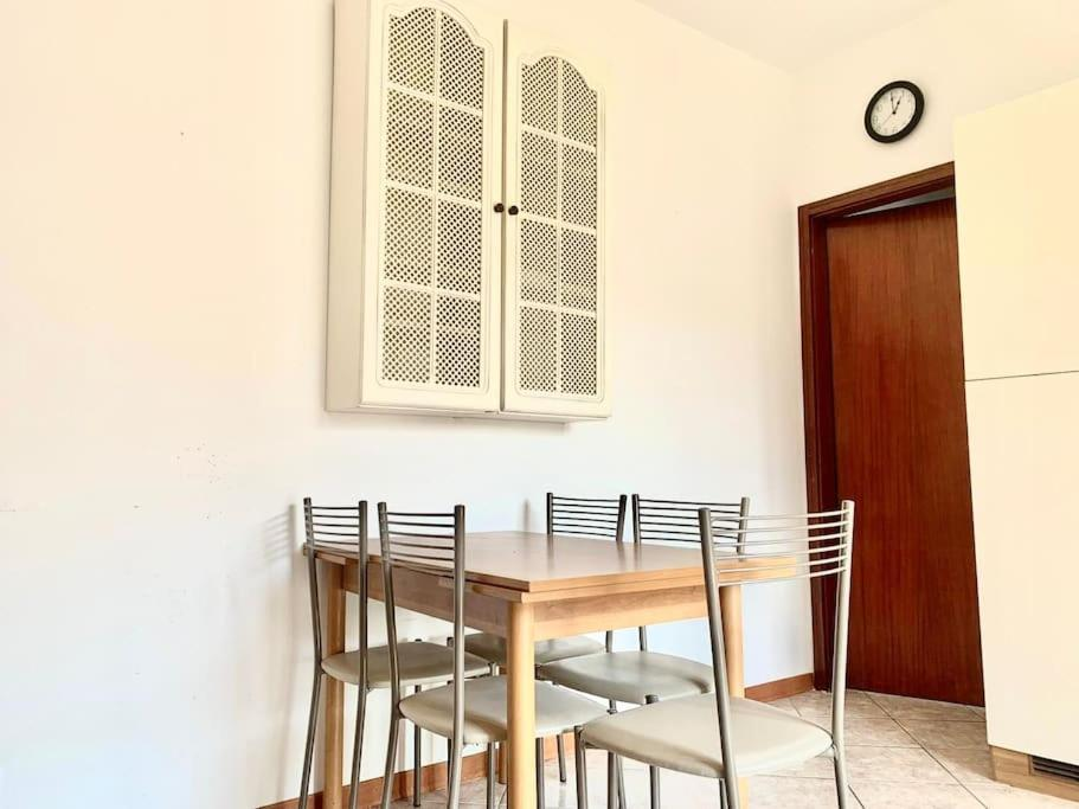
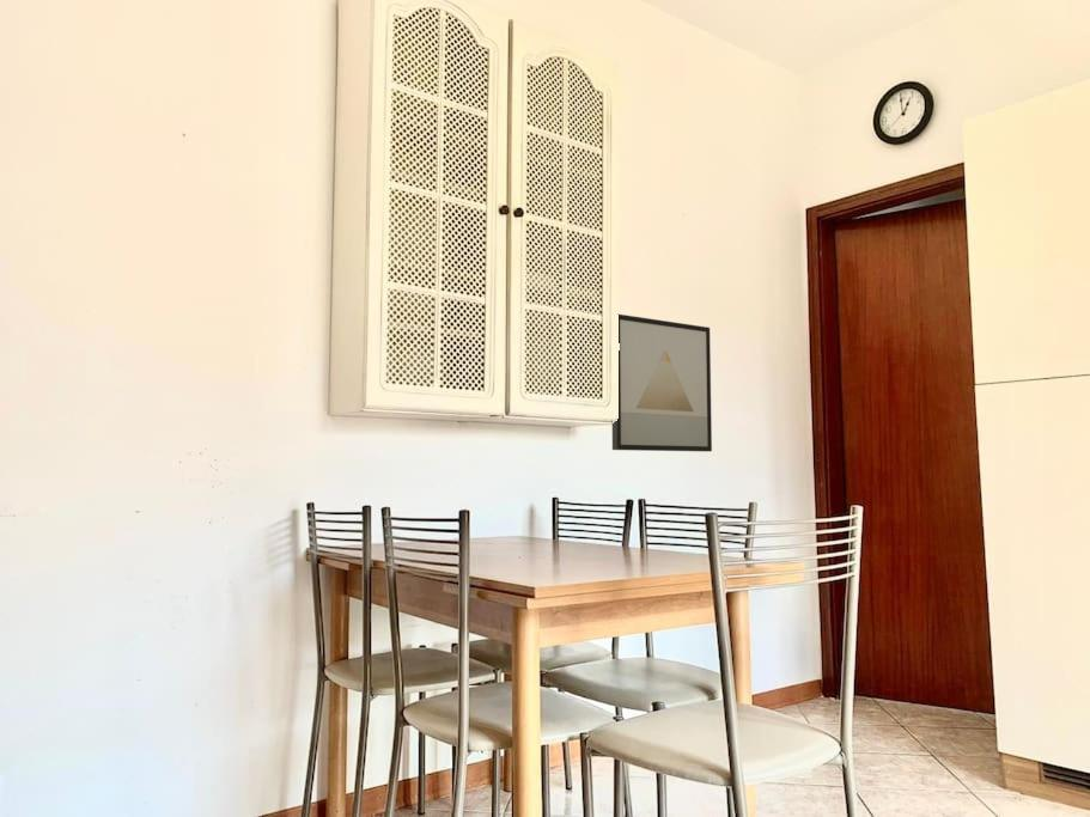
+ wall art [611,313,713,452]
